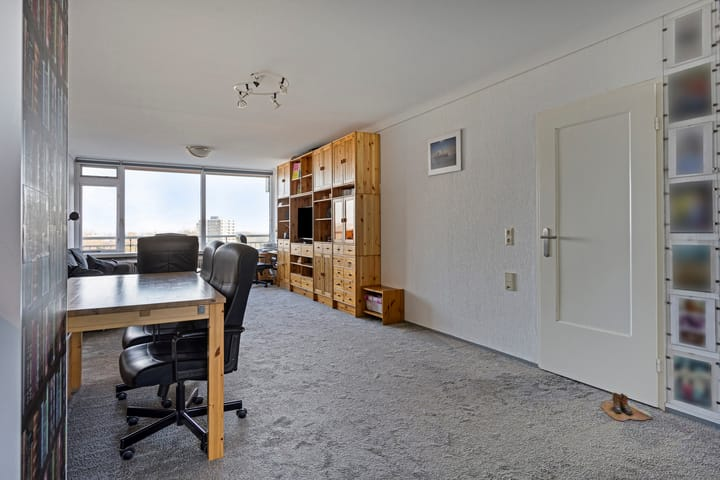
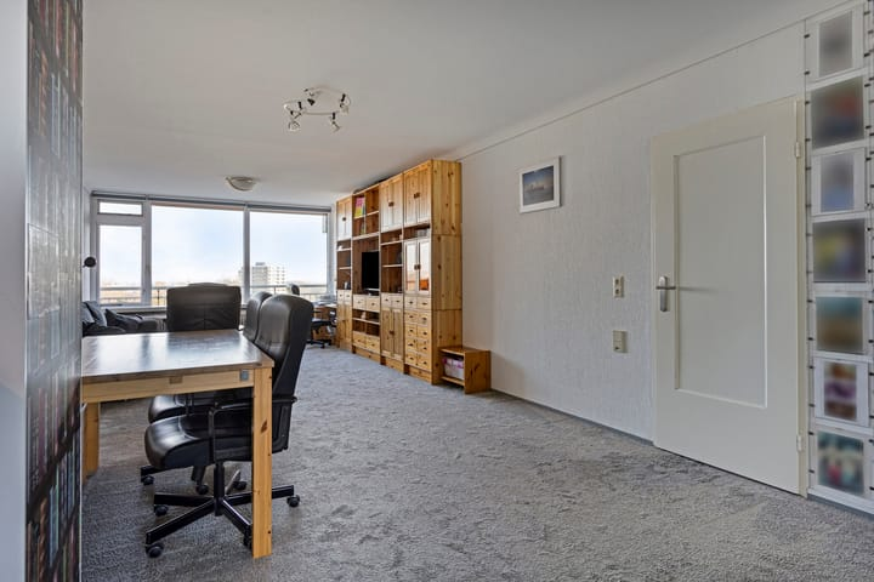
- boots [598,391,654,422]
